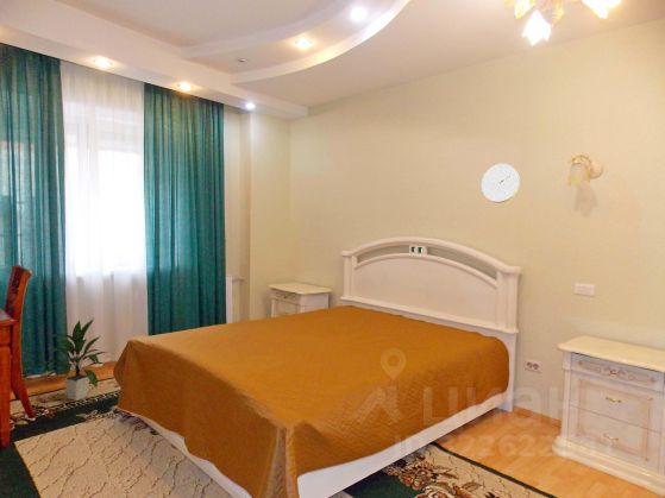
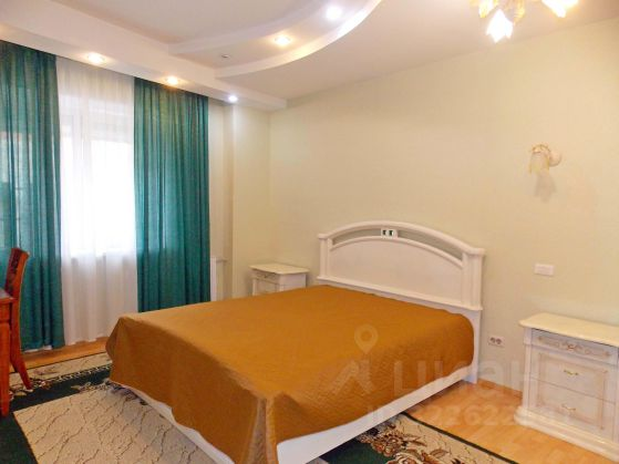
- wall clock [481,163,521,204]
- indoor plant [36,317,107,402]
